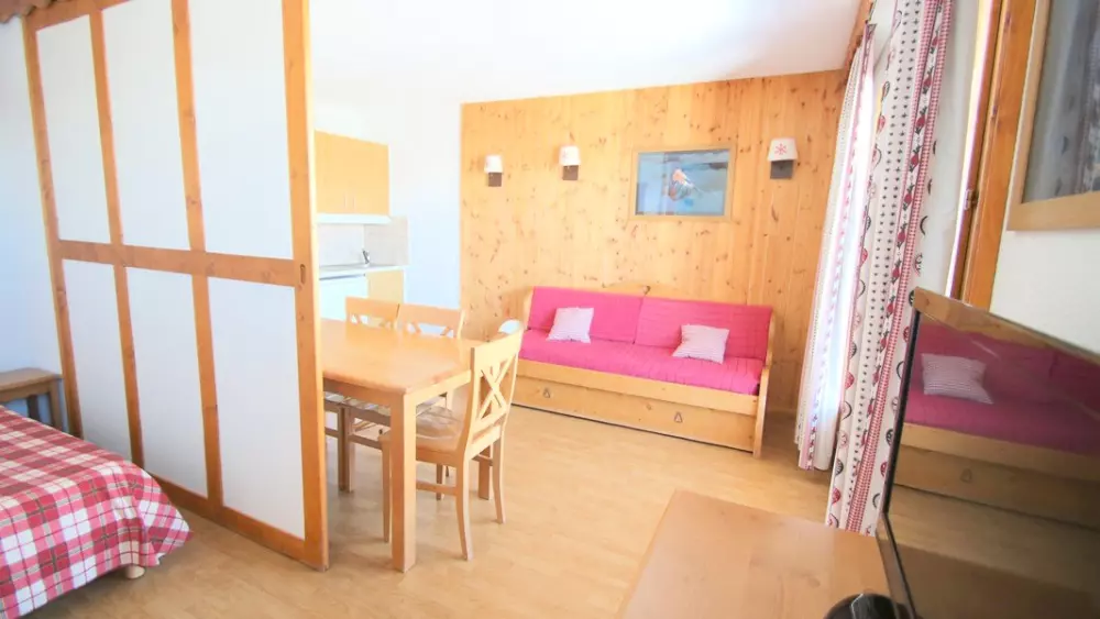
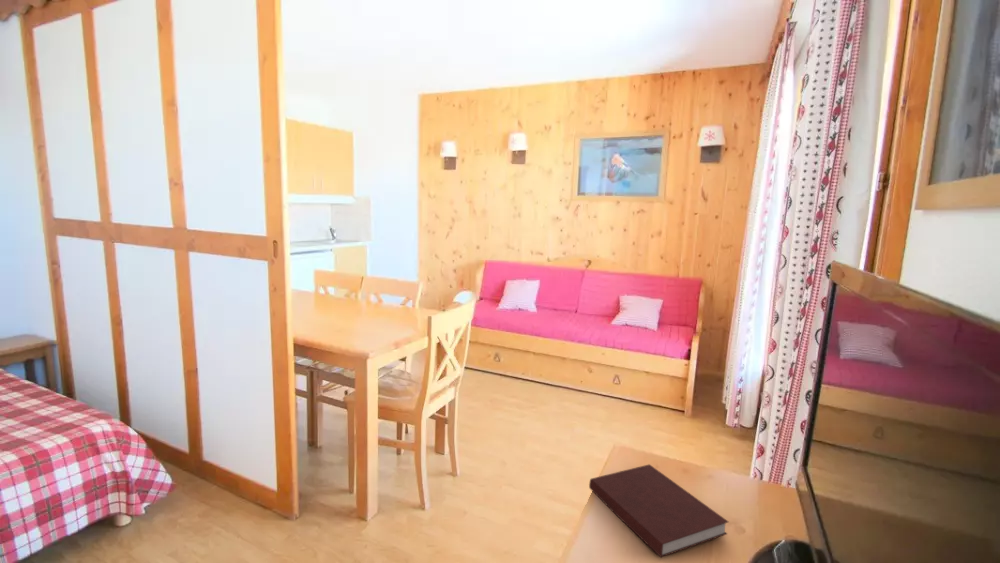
+ notebook [588,463,729,558]
